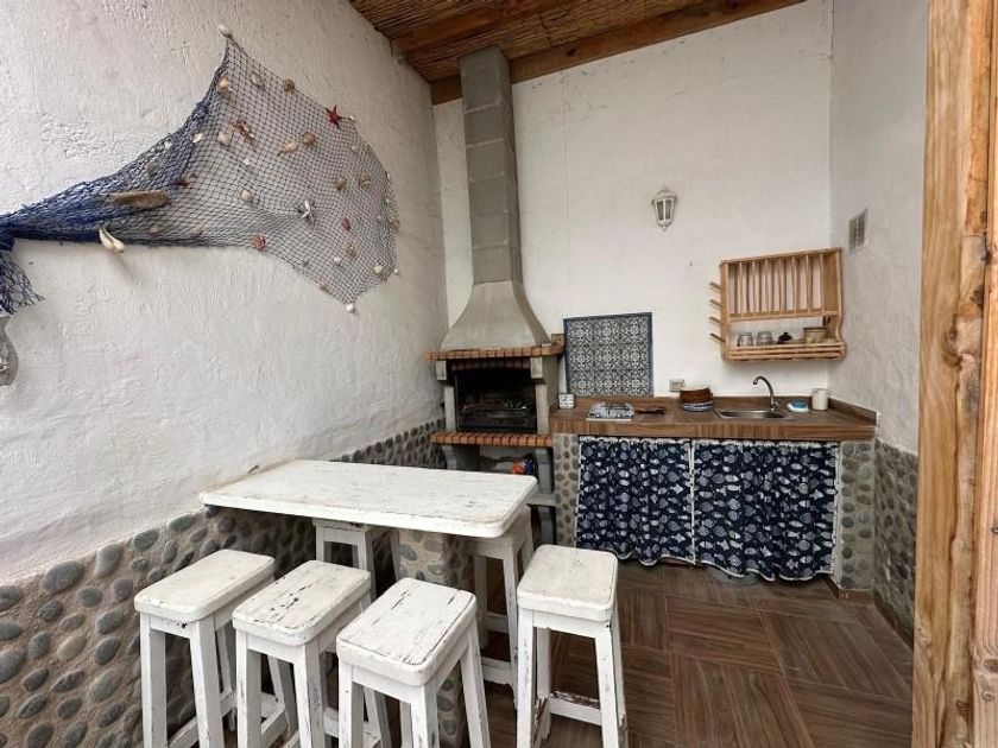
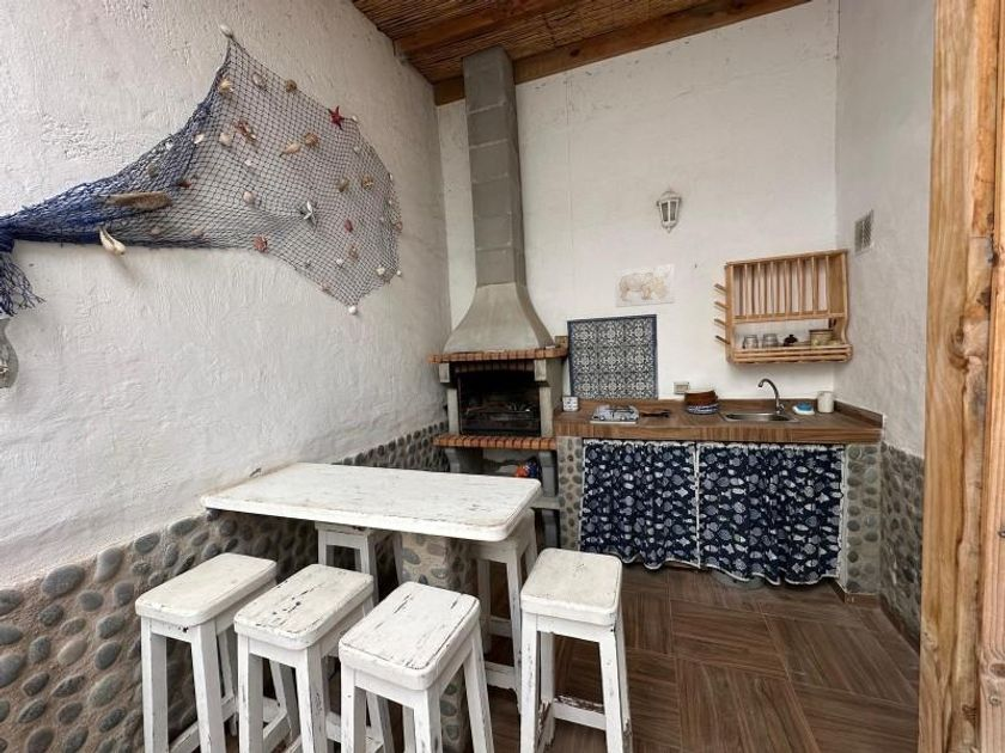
+ wall art [614,263,676,308]
